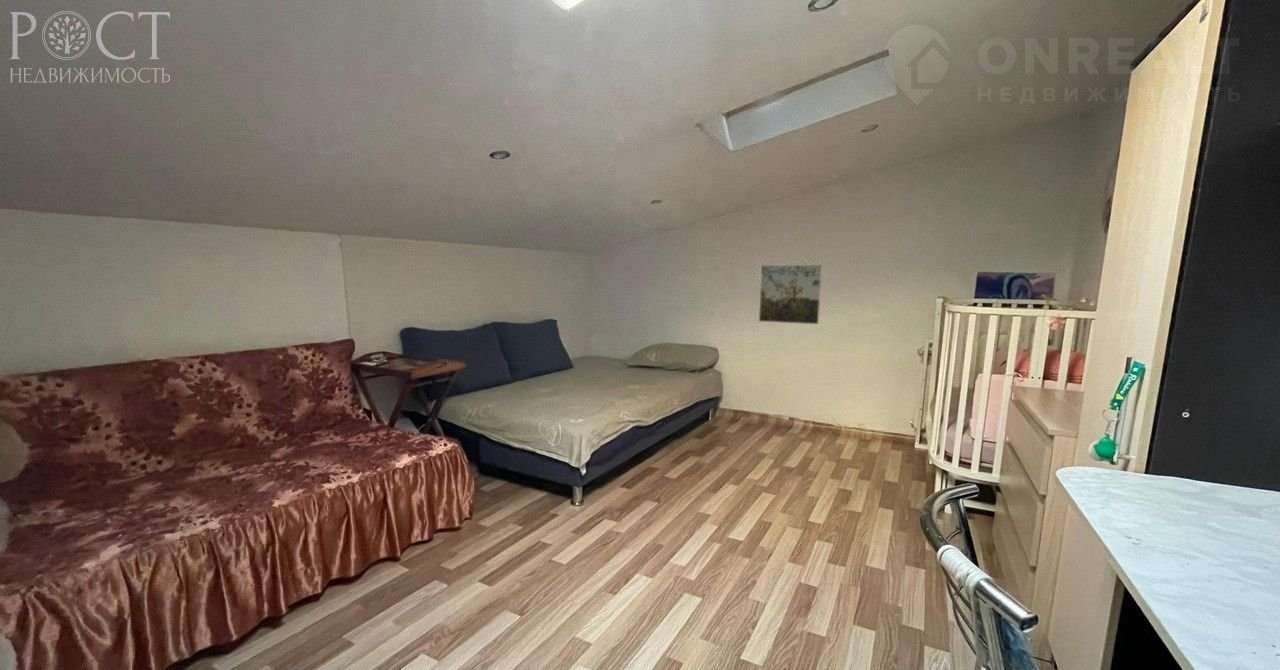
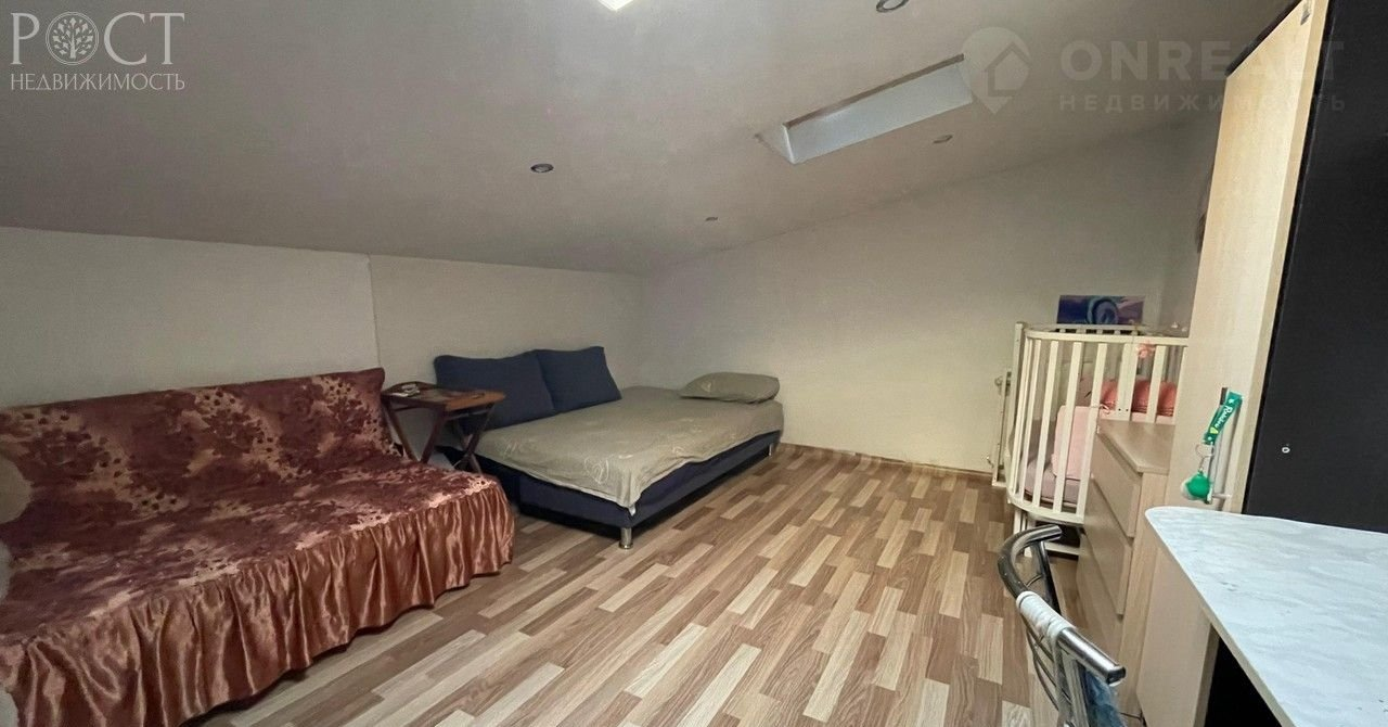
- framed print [758,264,823,325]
